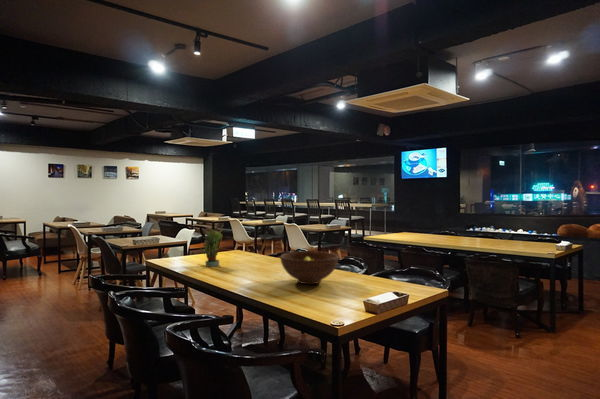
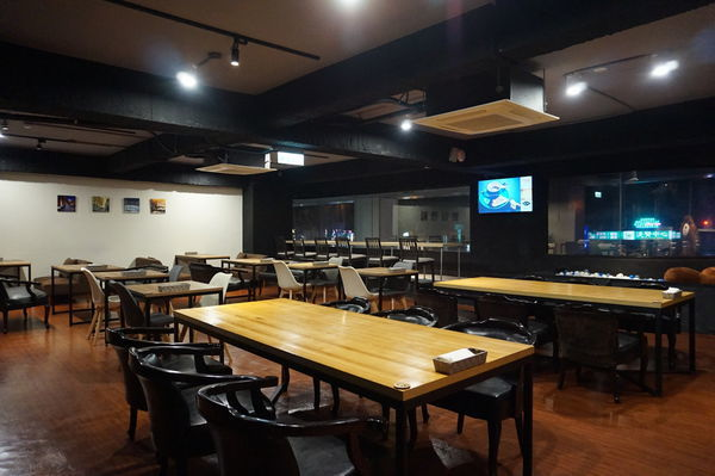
- potted plant [198,226,224,268]
- fruit bowl [279,250,340,285]
